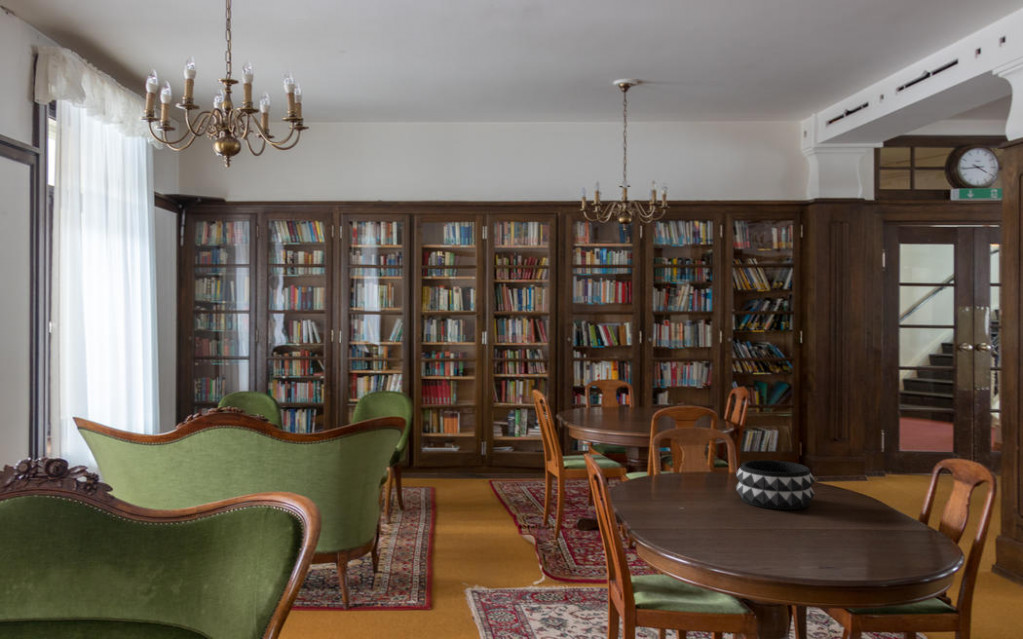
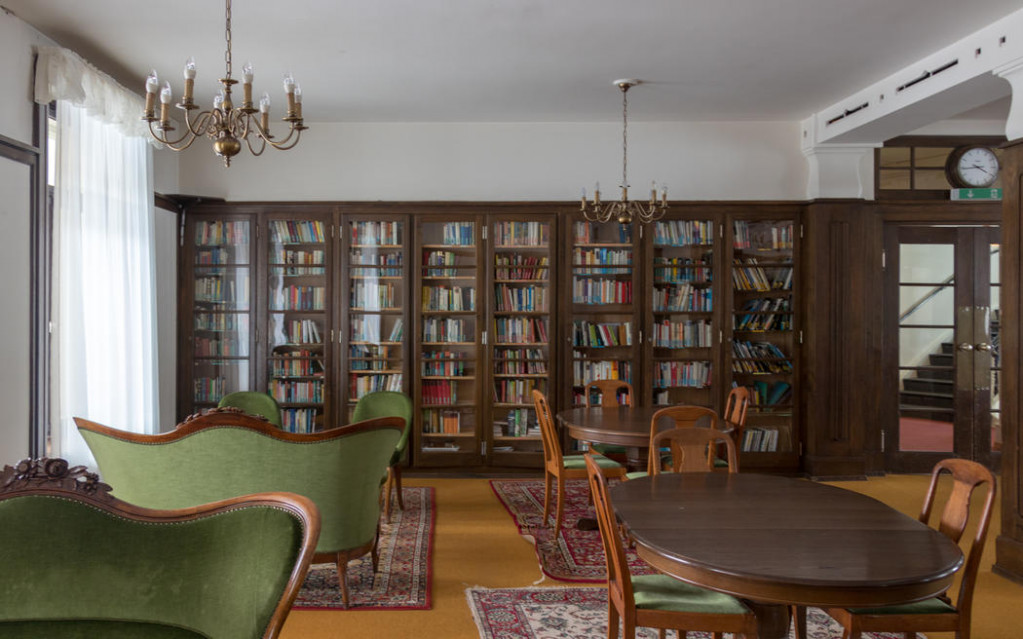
- decorative bowl [735,459,816,511]
